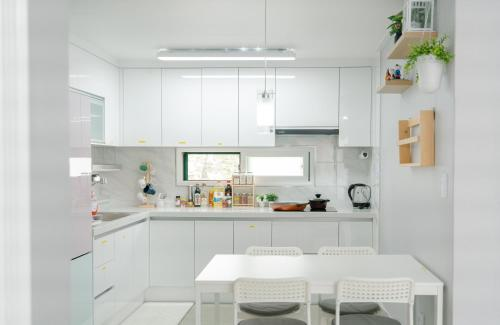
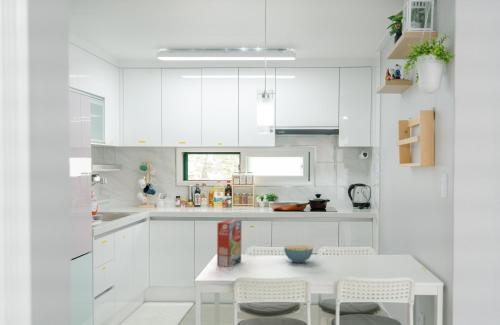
+ cereal bowl [283,244,314,264]
+ cereal box [216,219,242,268]
